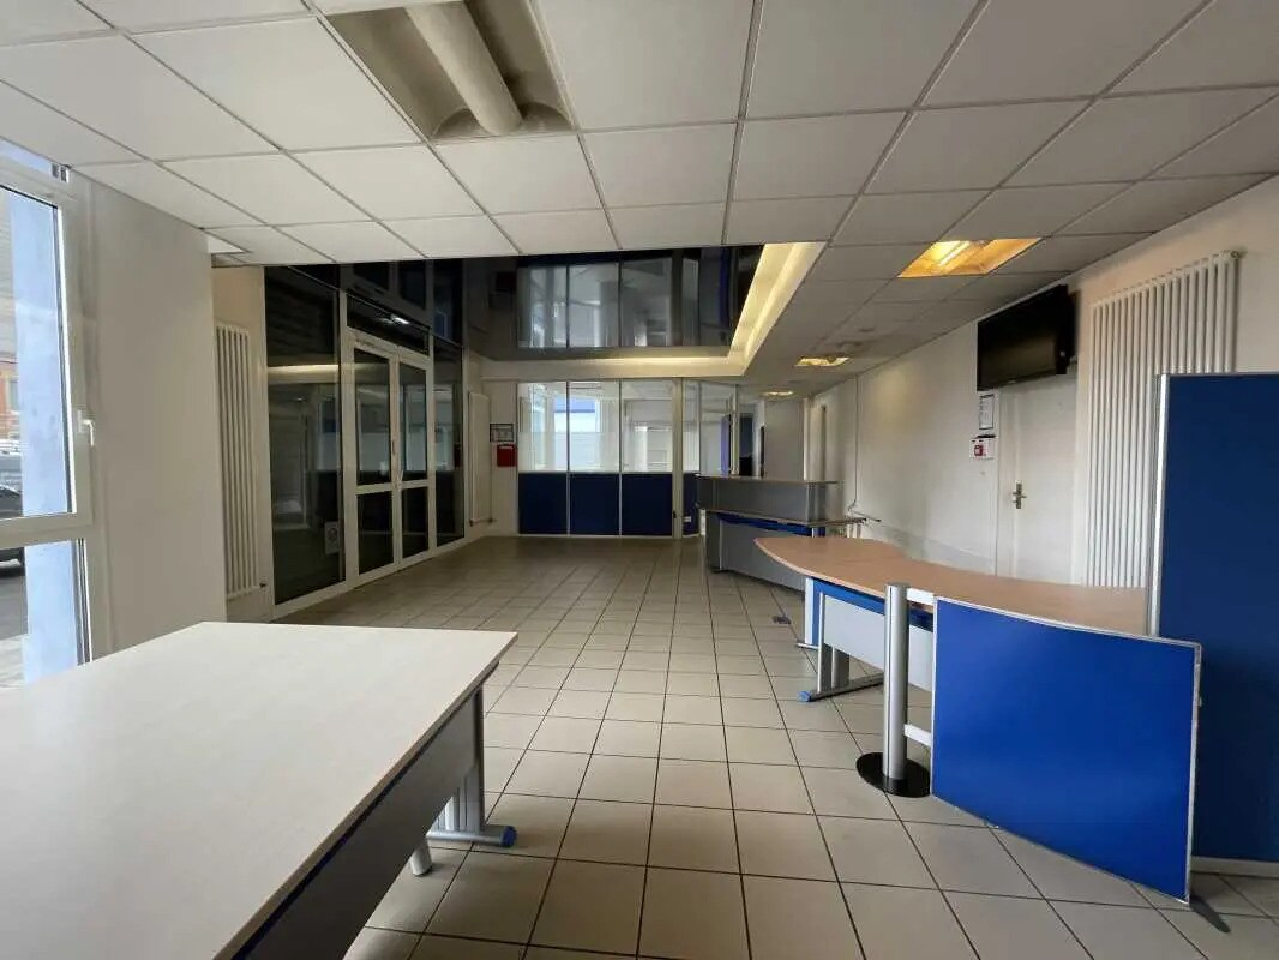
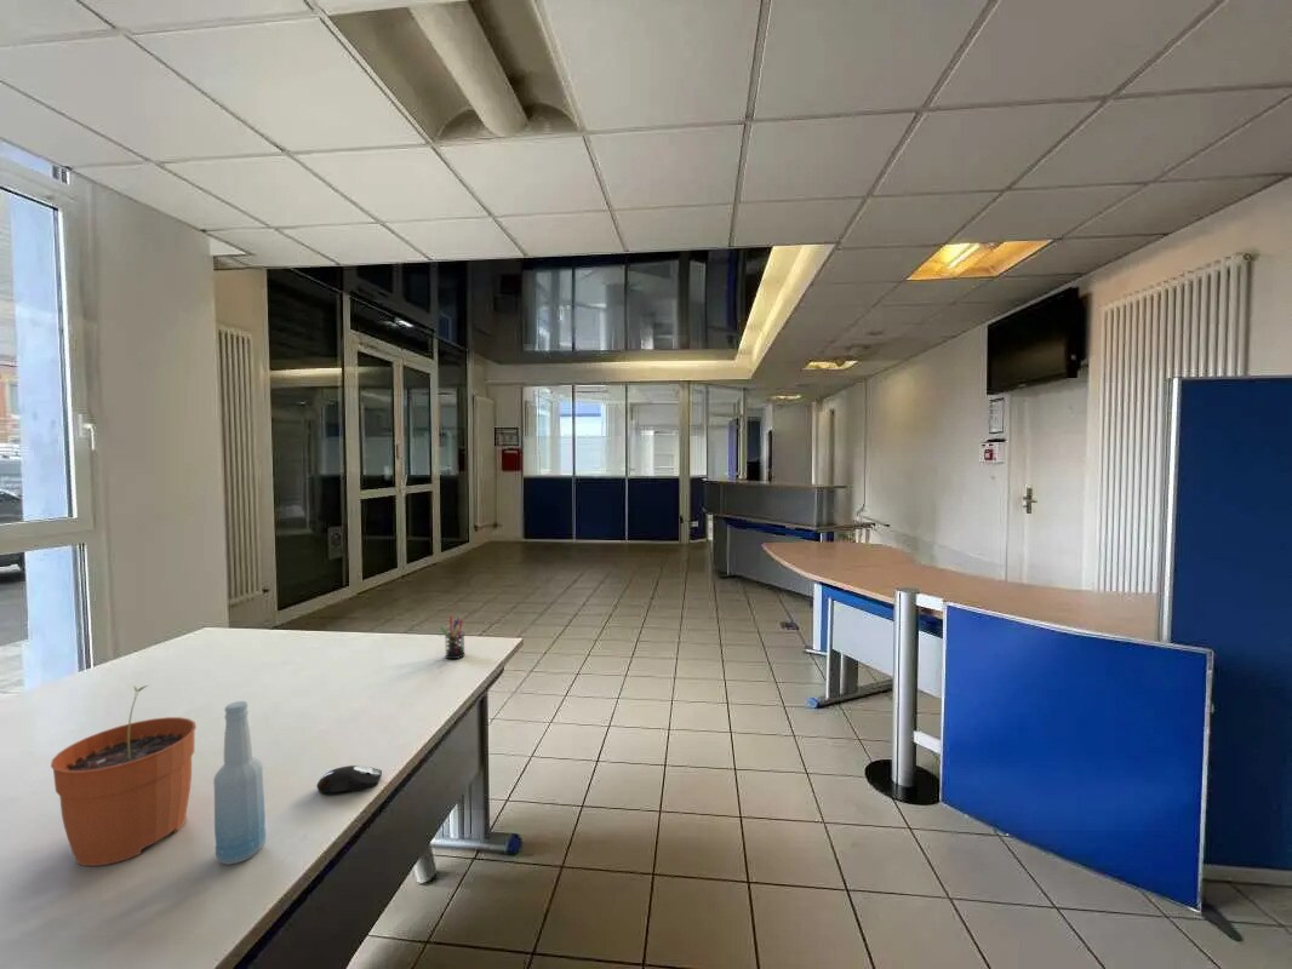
+ computer mouse [315,764,383,796]
+ pen holder [439,615,467,660]
+ plant pot [50,684,198,867]
+ bottle [212,700,267,866]
